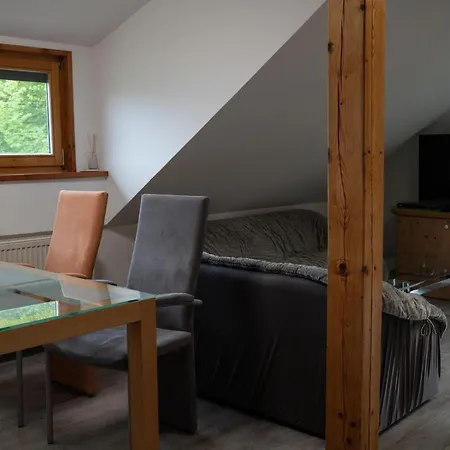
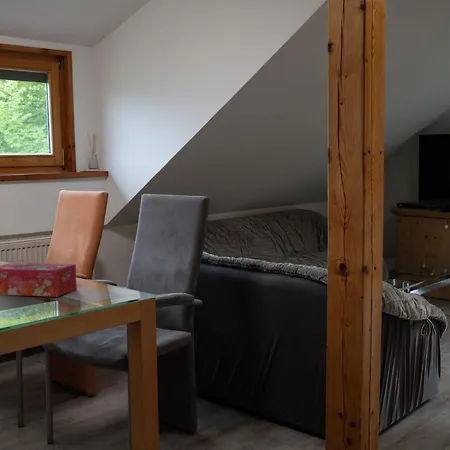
+ tissue box [0,262,78,298]
